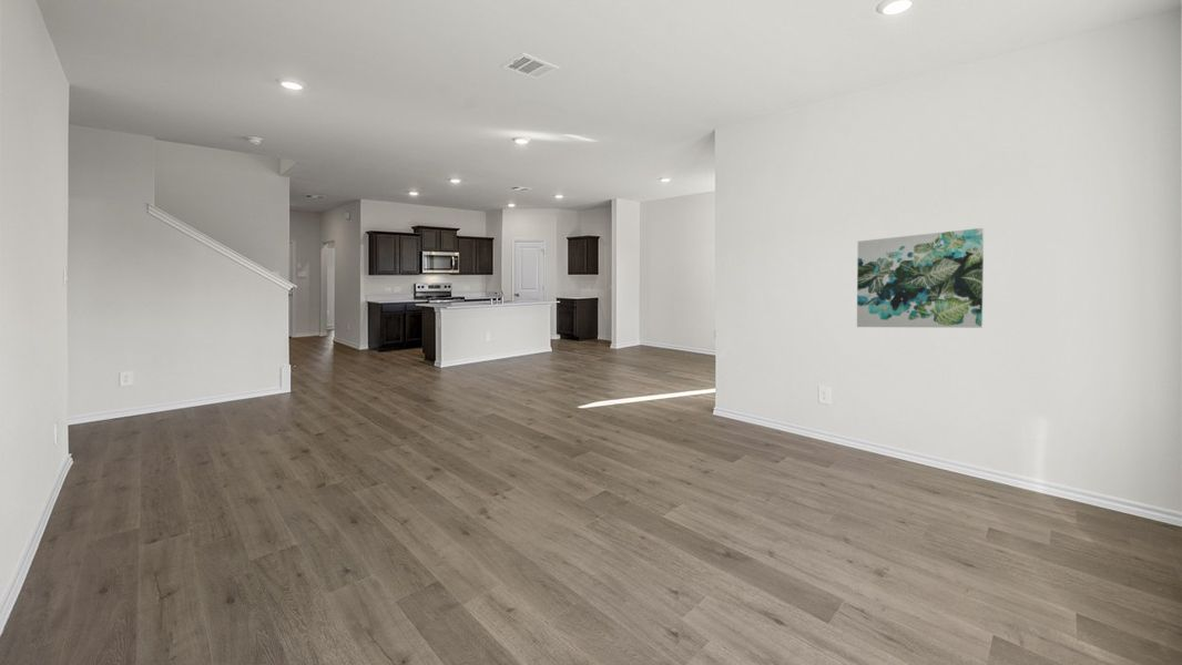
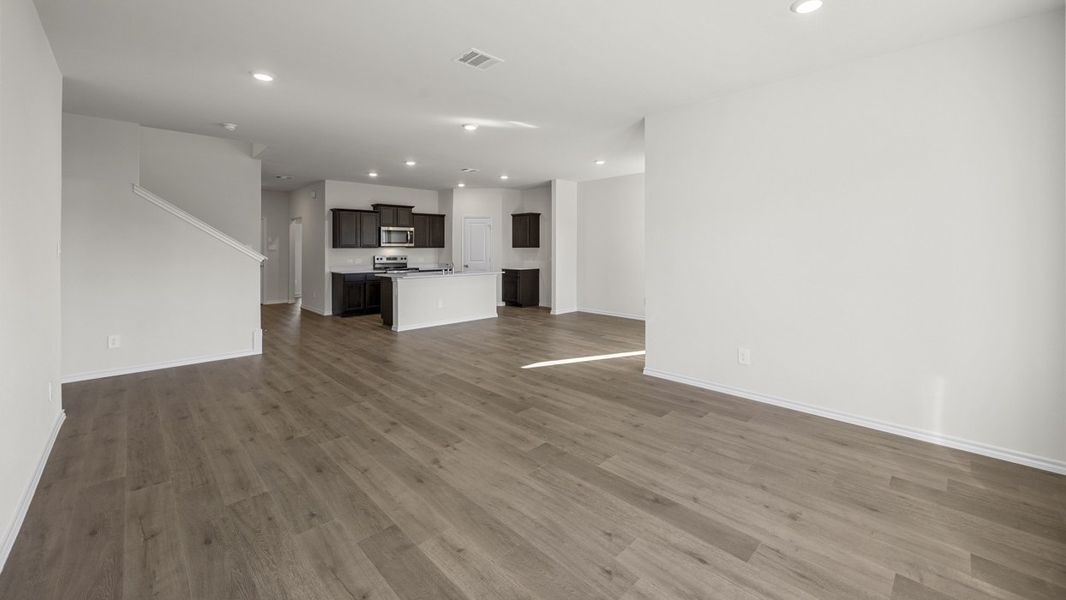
- wall art [856,227,985,329]
